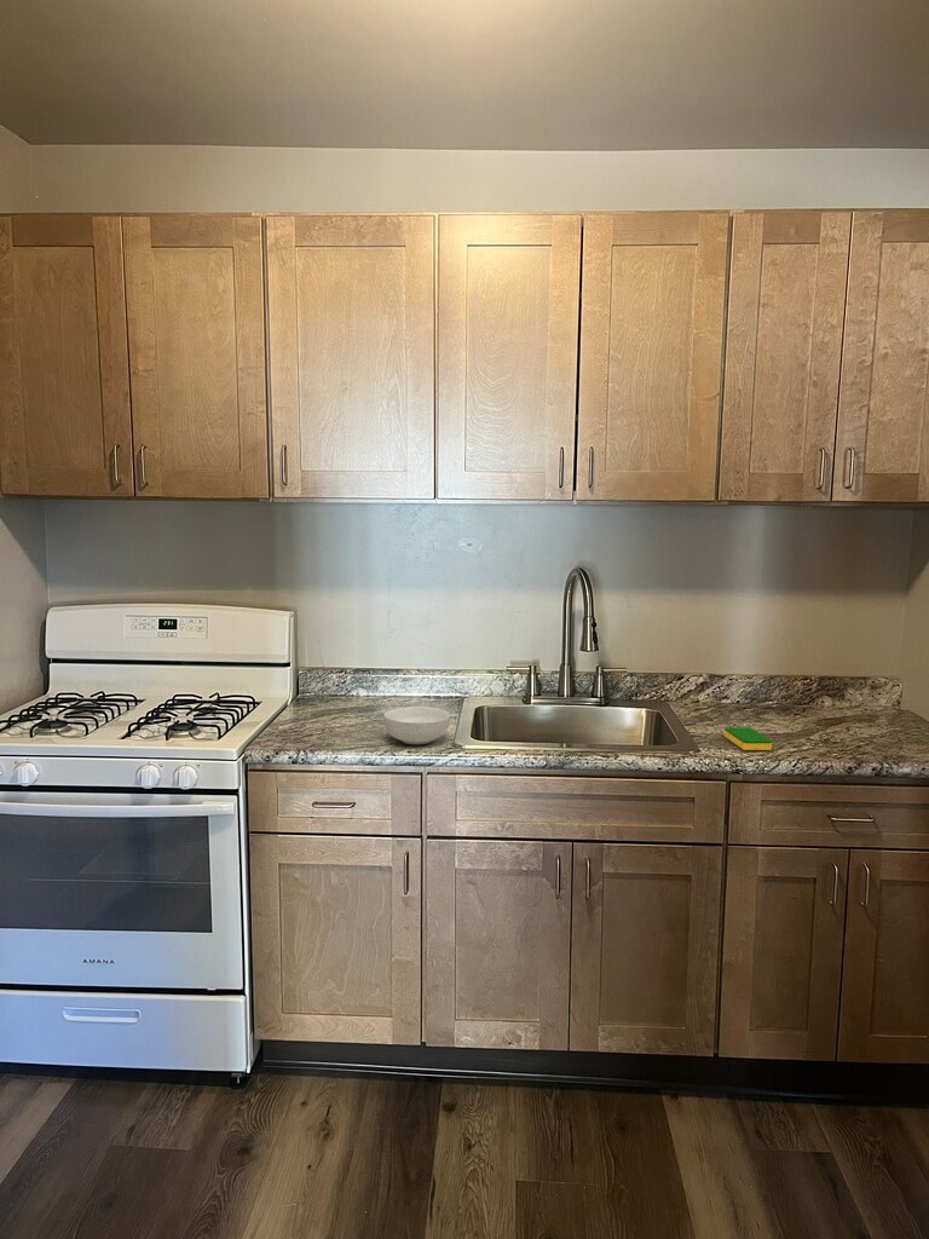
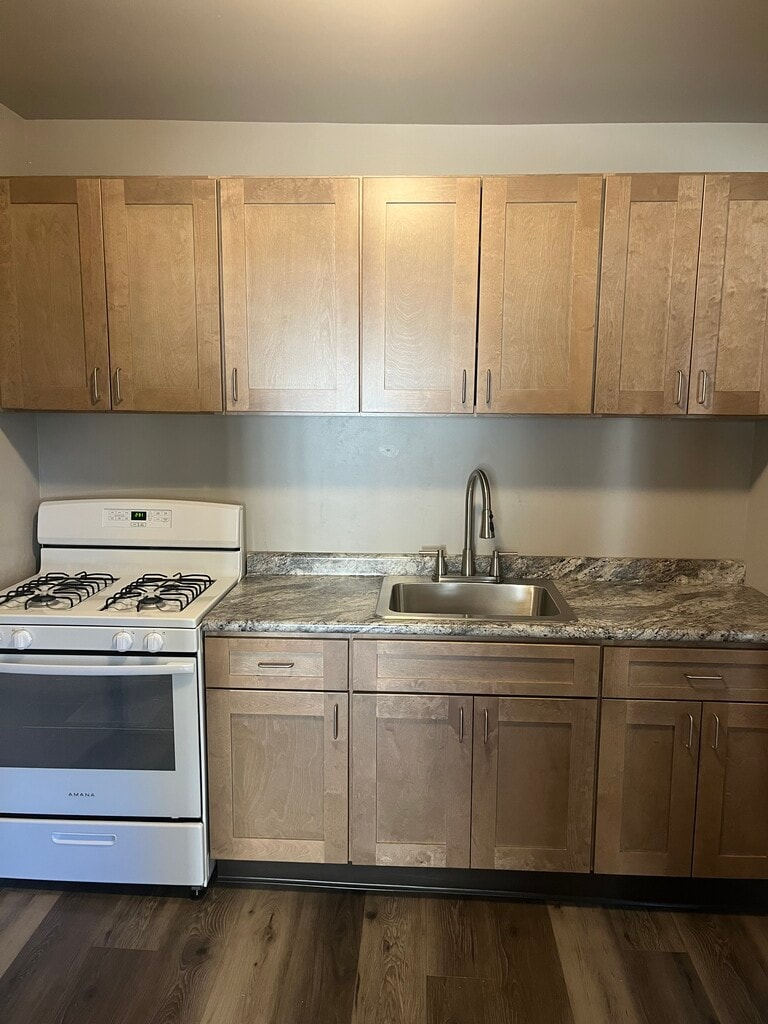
- cereal bowl [382,705,451,745]
- dish sponge [723,726,773,751]
